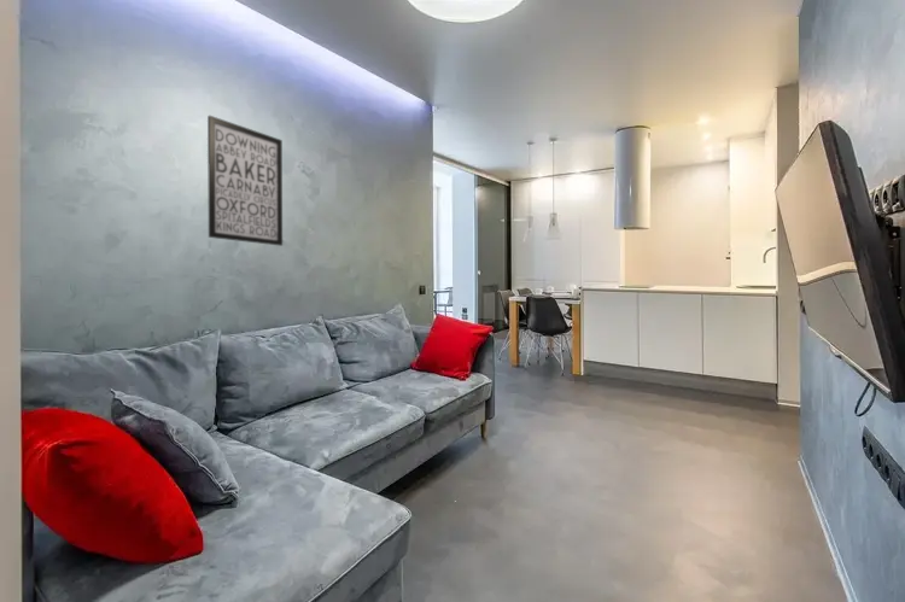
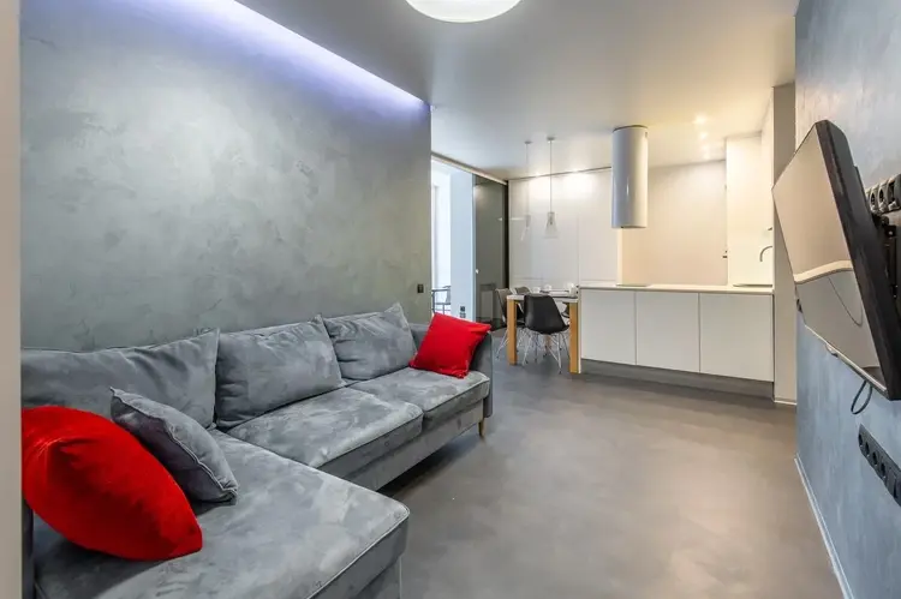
- wall art [206,115,284,247]
